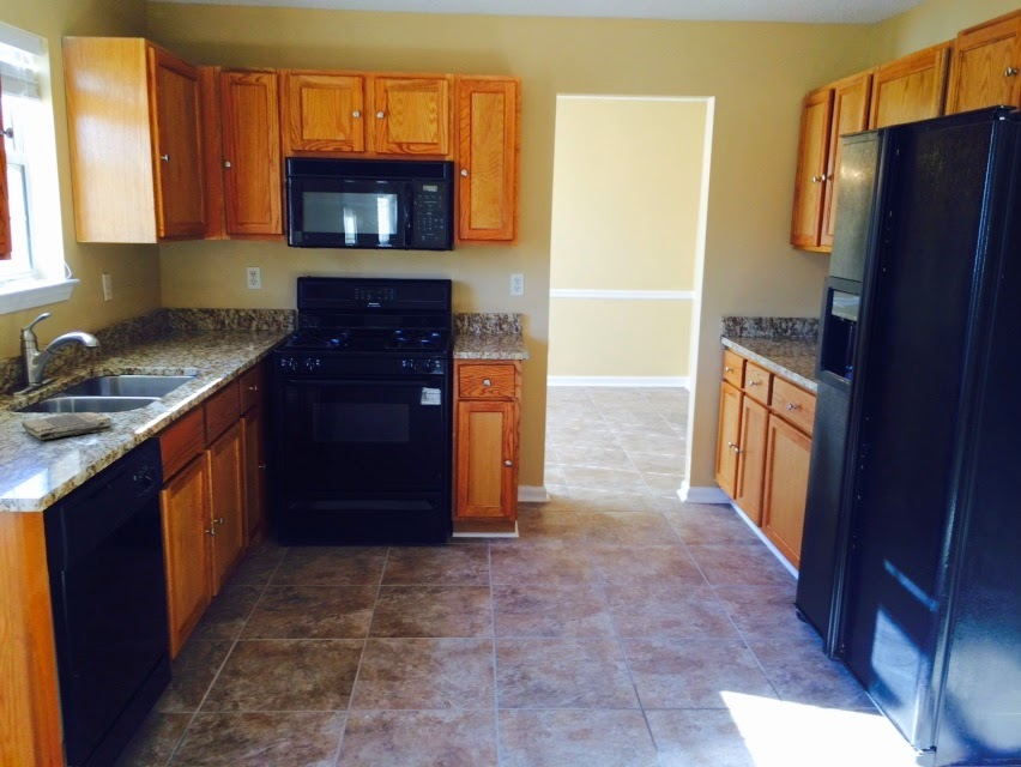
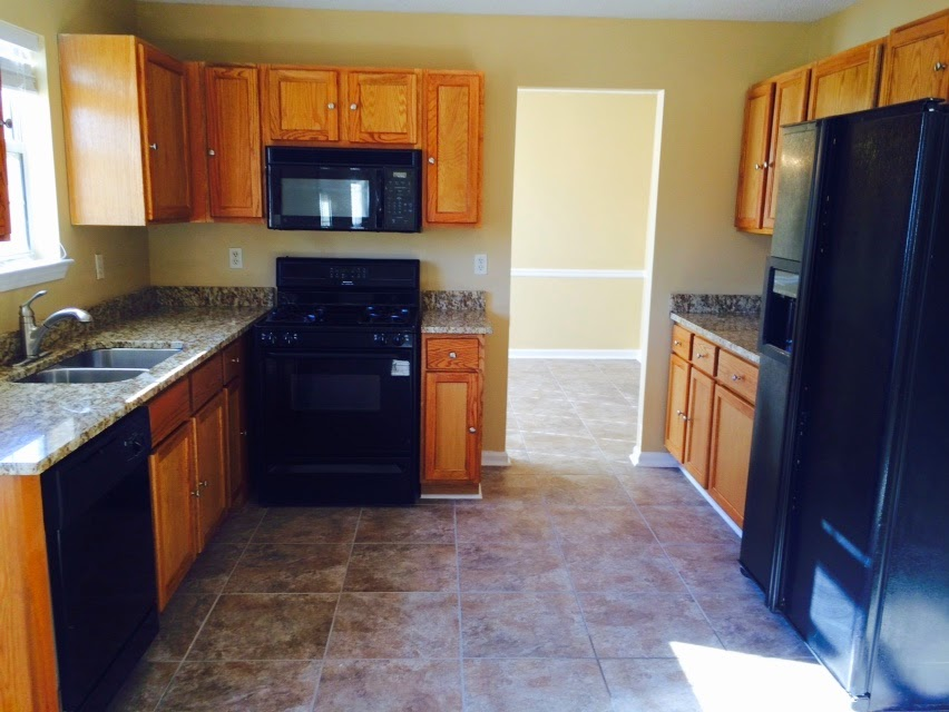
- dish towel [20,411,113,441]
